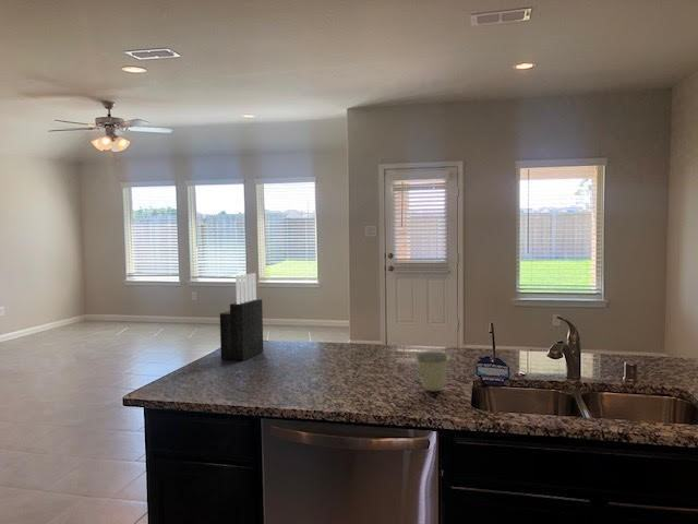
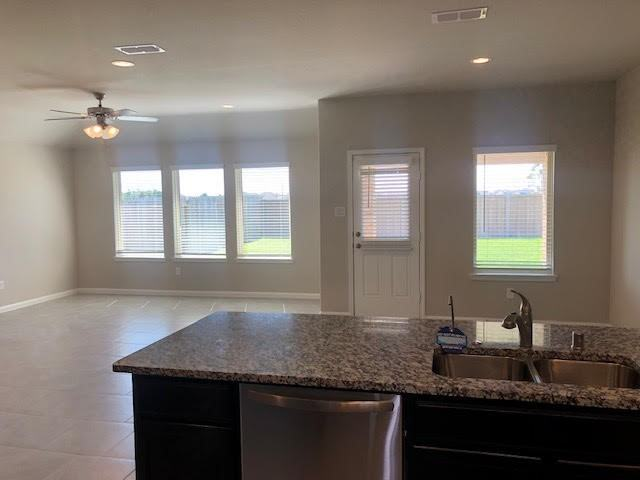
- cup [413,350,452,393]
- knife block [219,272,264,361]
